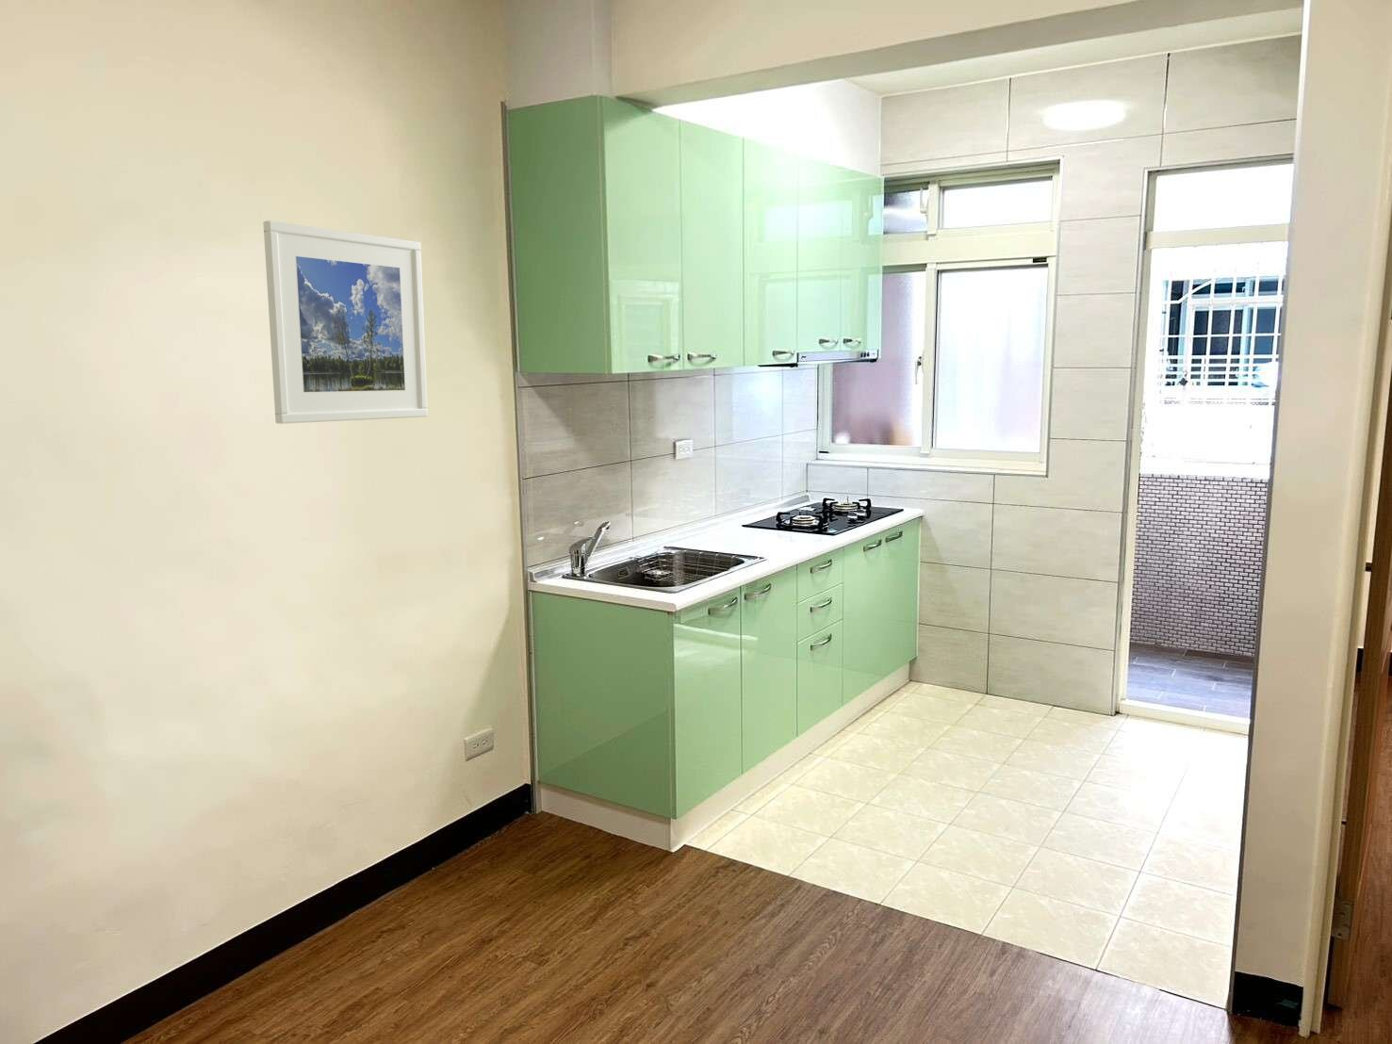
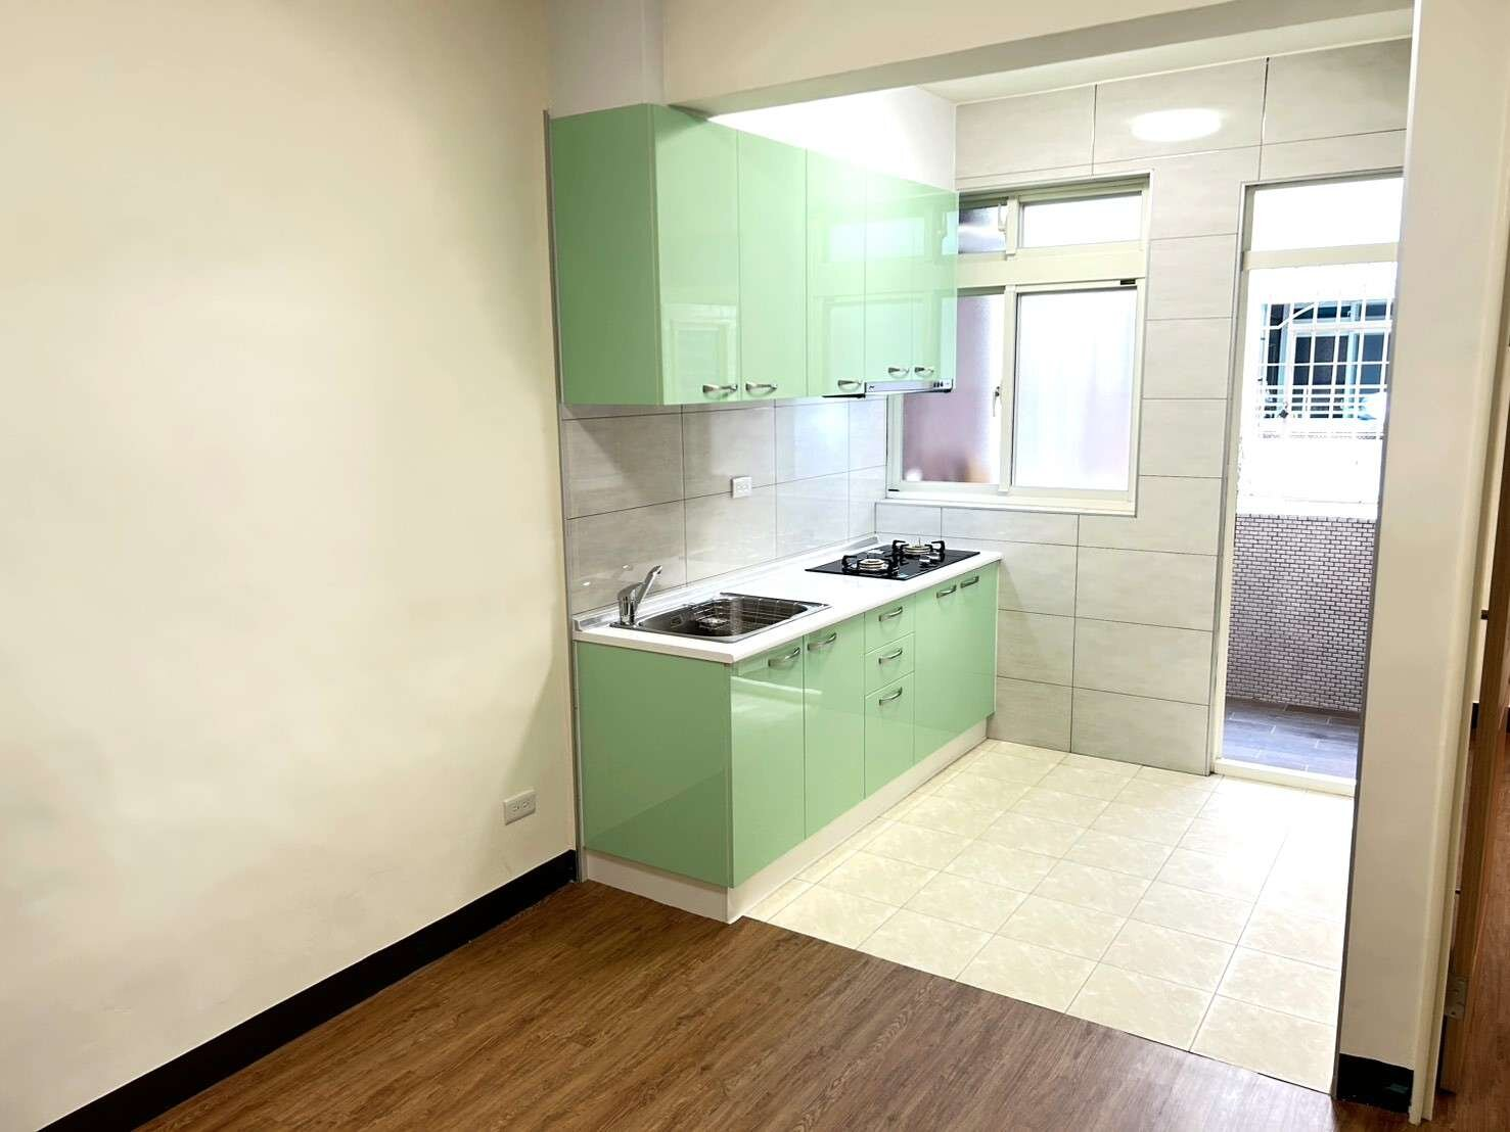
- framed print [262,219,429,425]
